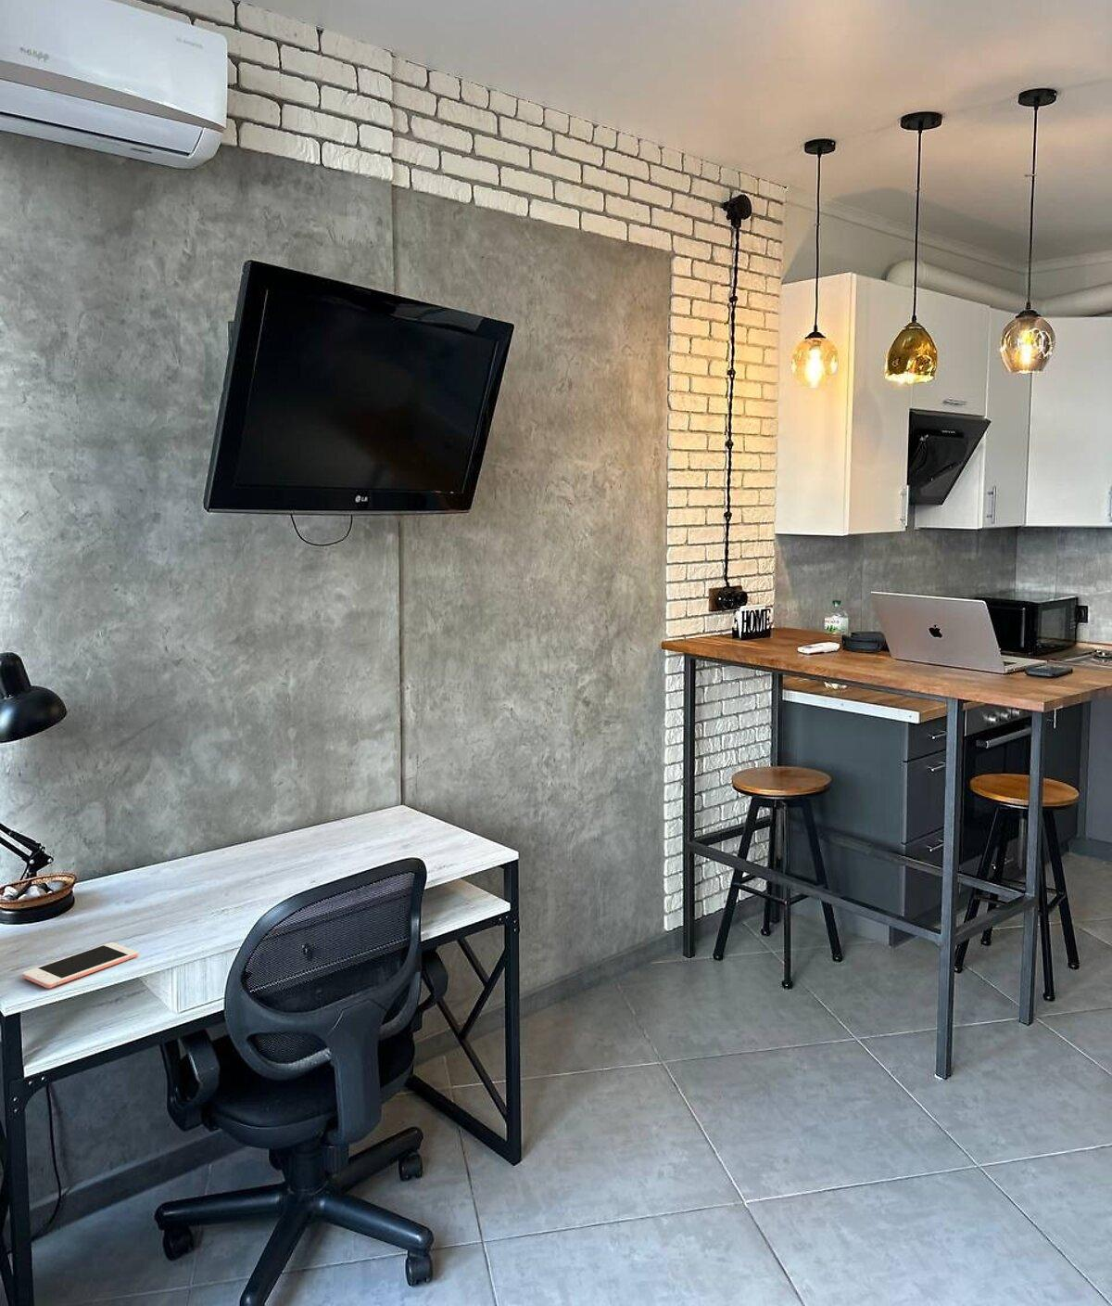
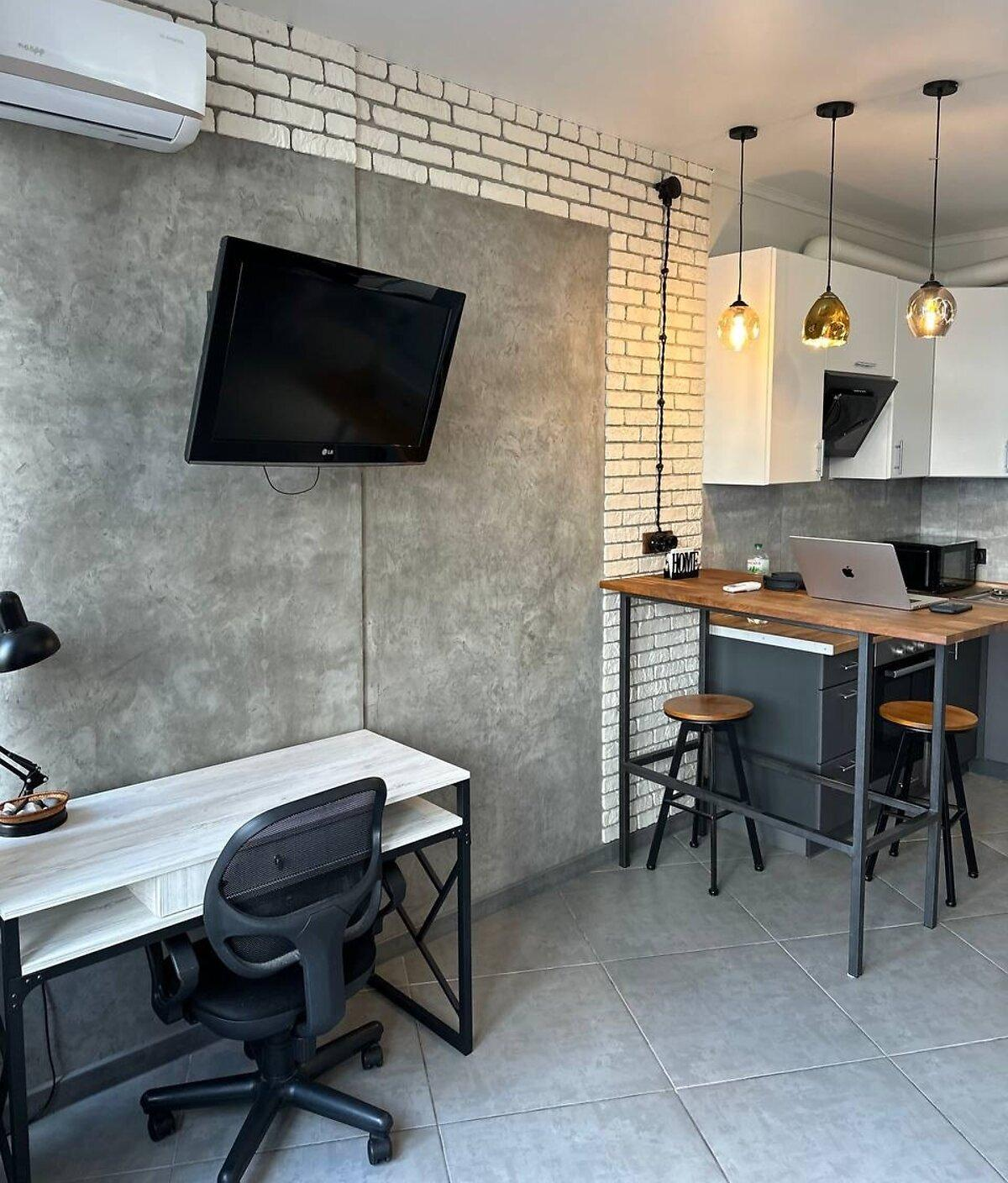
- cell phone [22,942,139,989]
